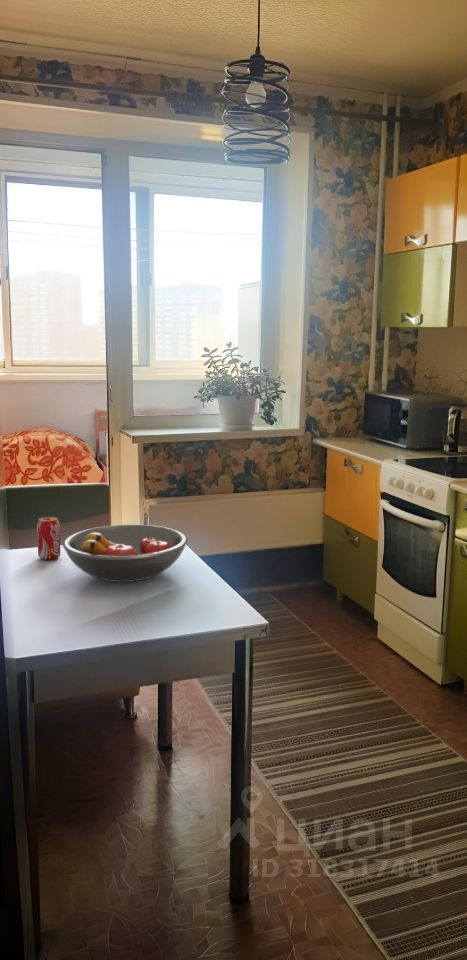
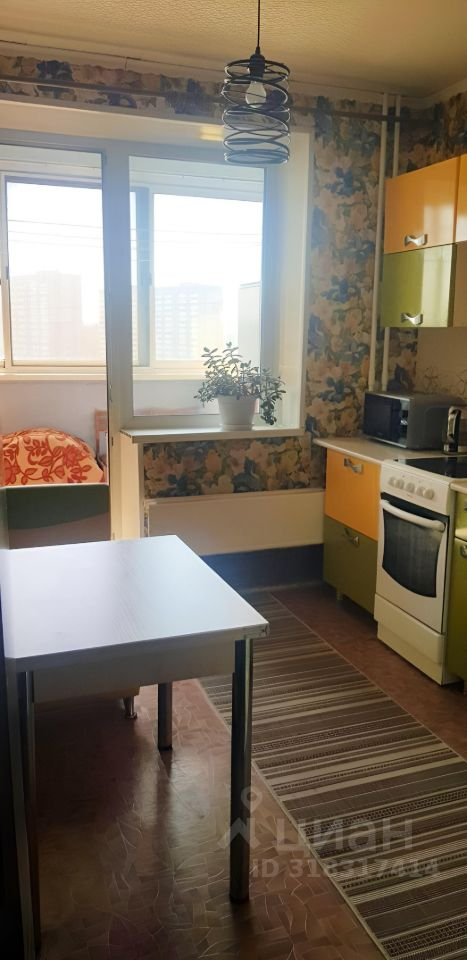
- beverage can [36,516,62,561]
- fruit bowl [62,524,189,583]
